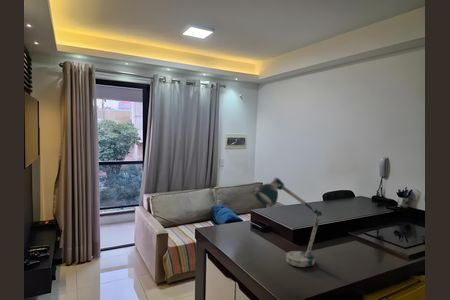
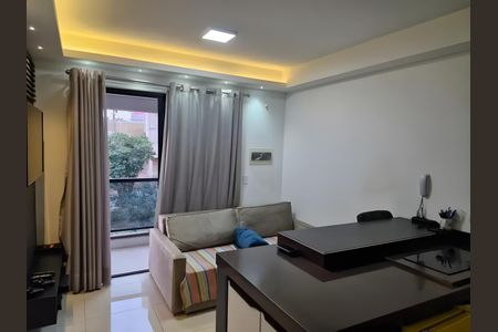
- desk lamp [253,176,323,268]
